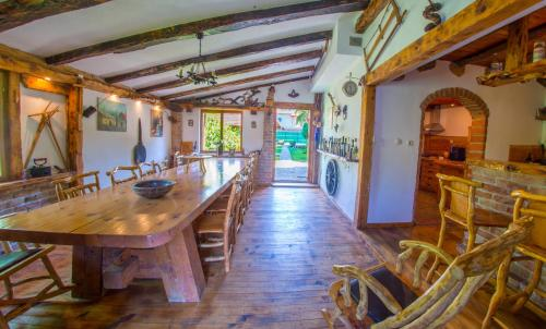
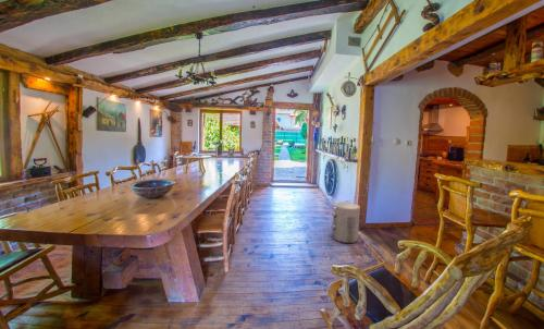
+ waste bin [330,199,362,244]
